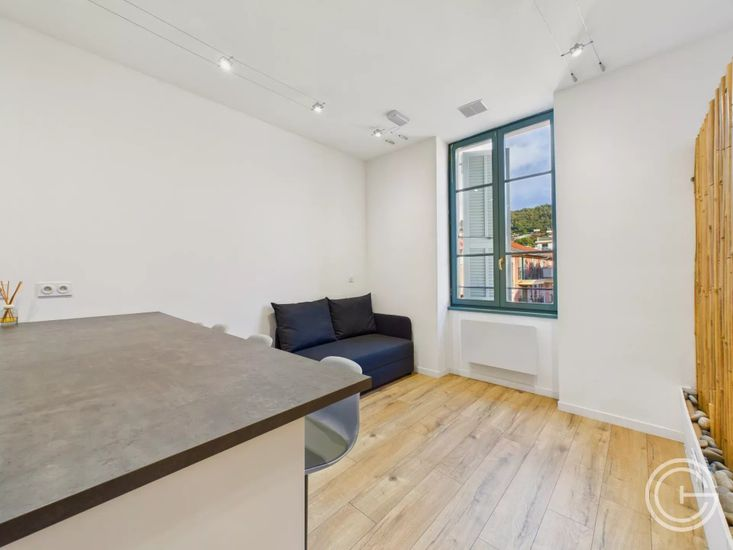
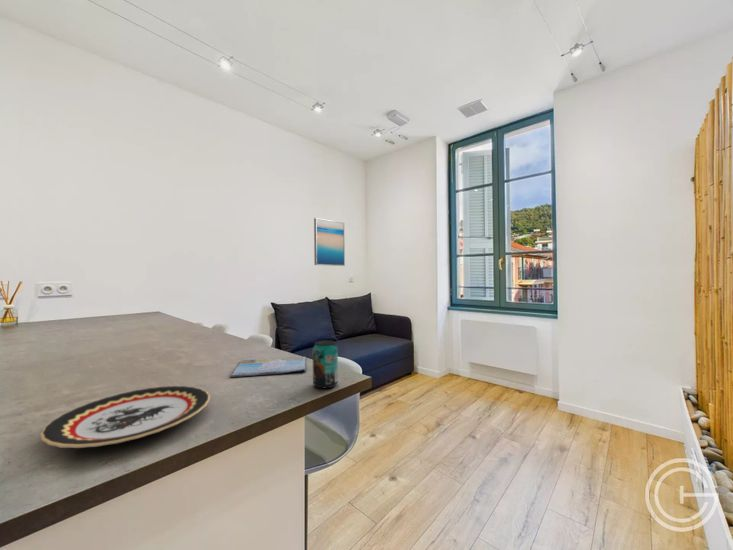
+ wall art [313,217,346,267]
+ beverage can [312,339,339,390]
+ book [229,356,308,378]
+ plate [39,385,211,449]
